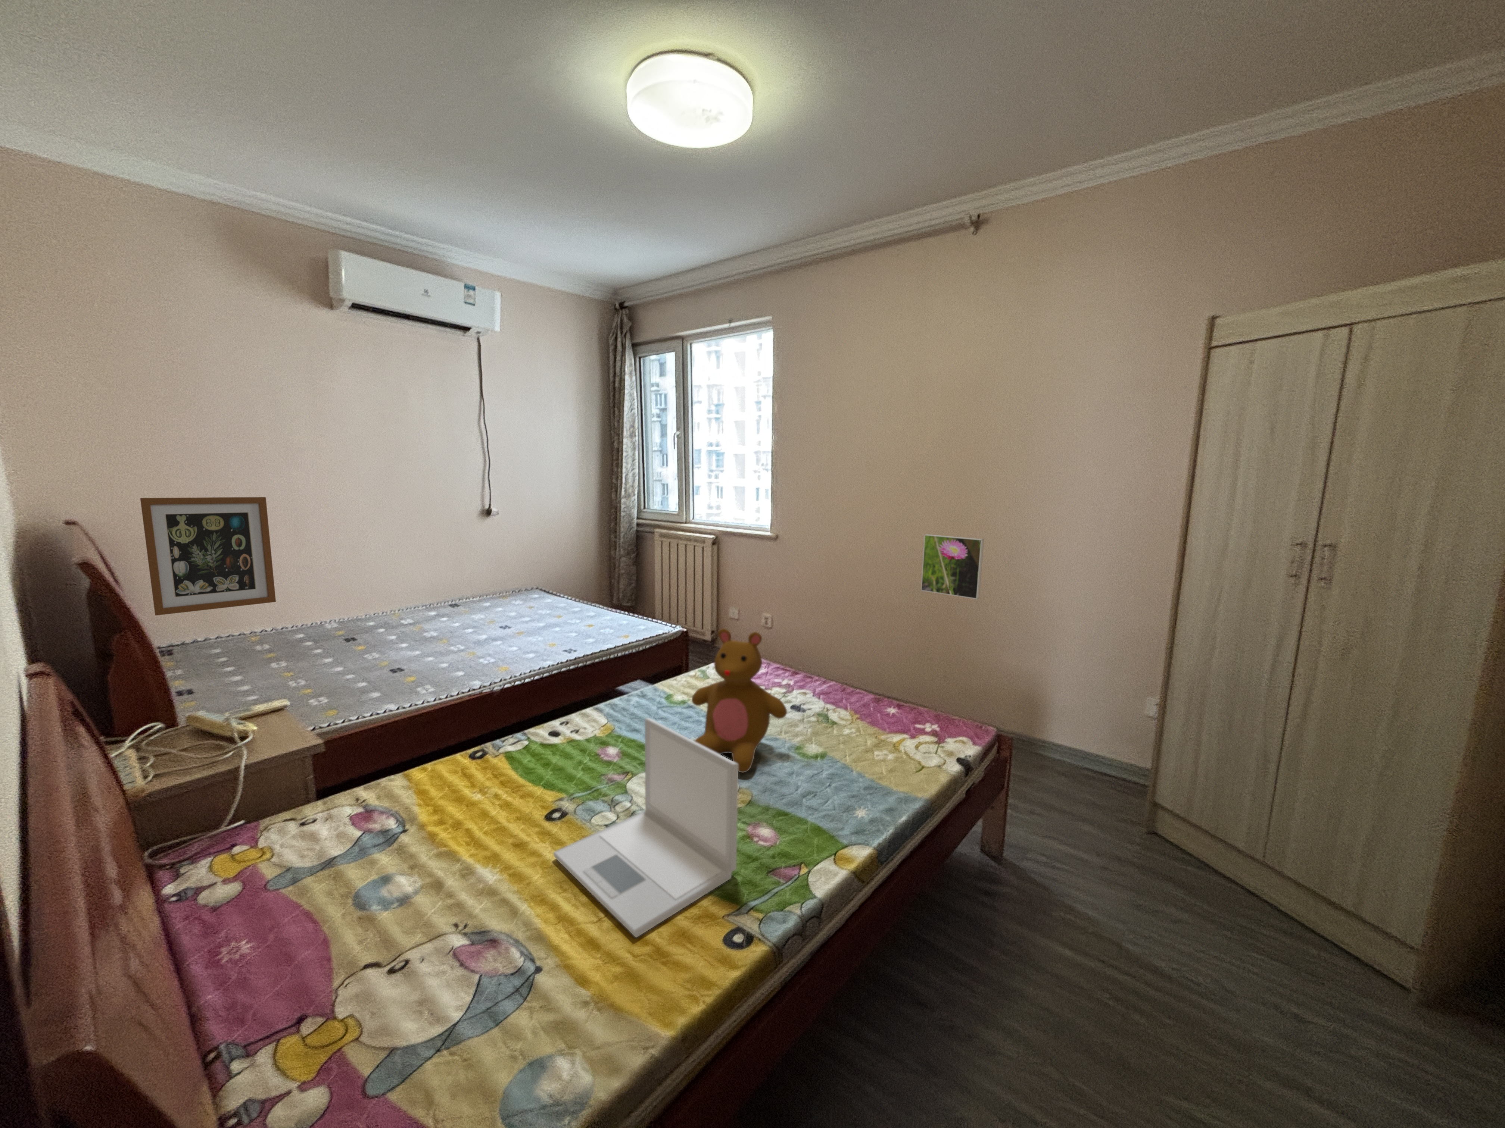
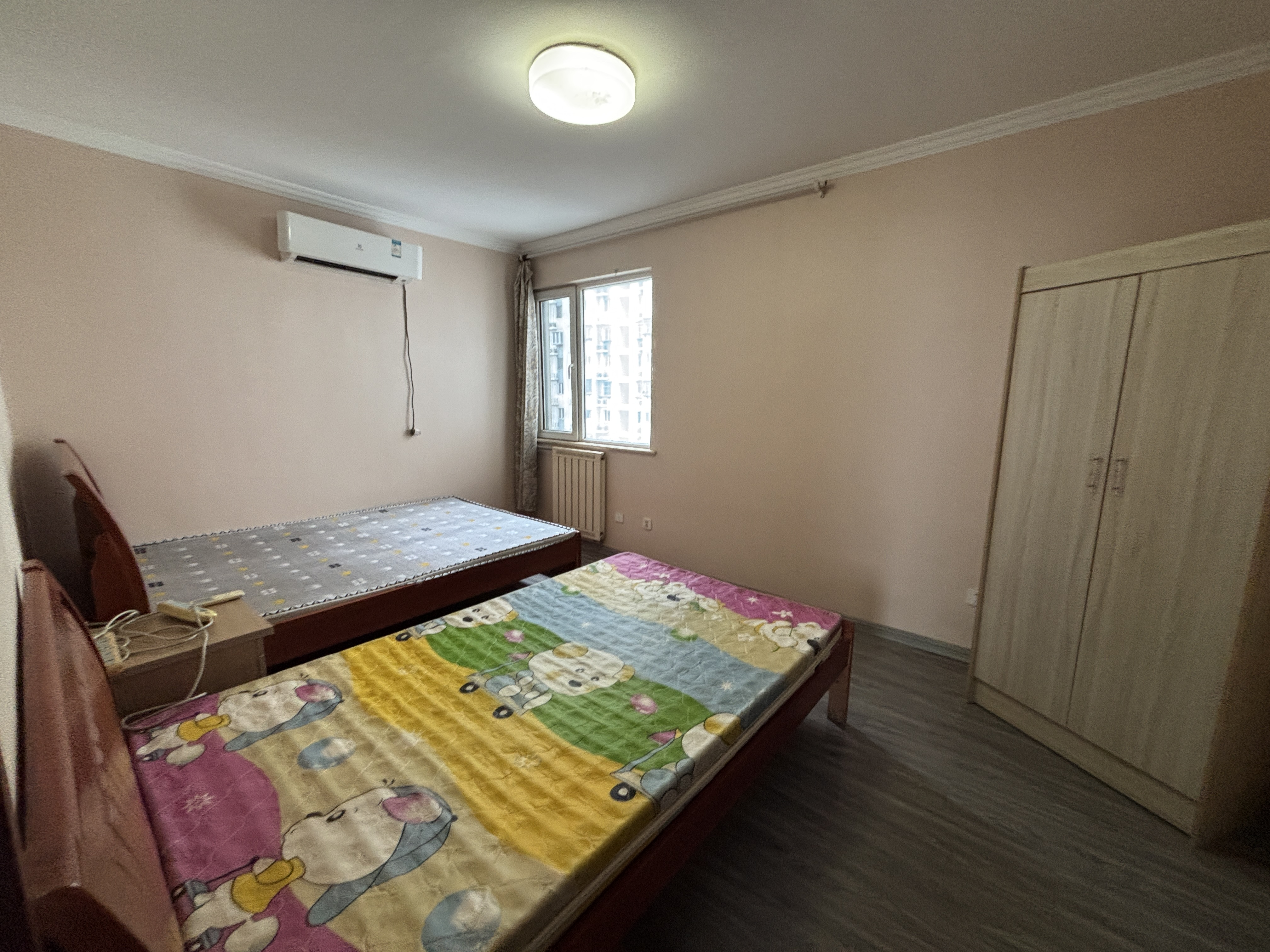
- teddy bear [691,628,788,774]
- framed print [921,533,985,600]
- laptop [552,718,738,937]
- wall art [140,496,276,616]
